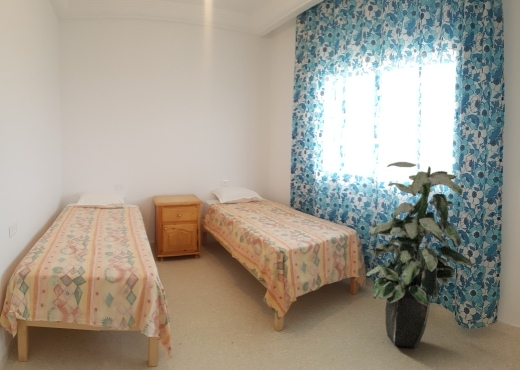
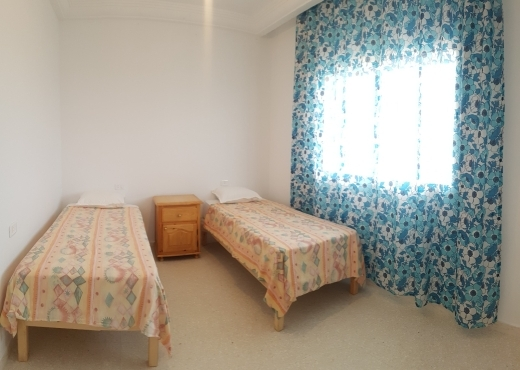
- indoor plant [366,161,473,349]
